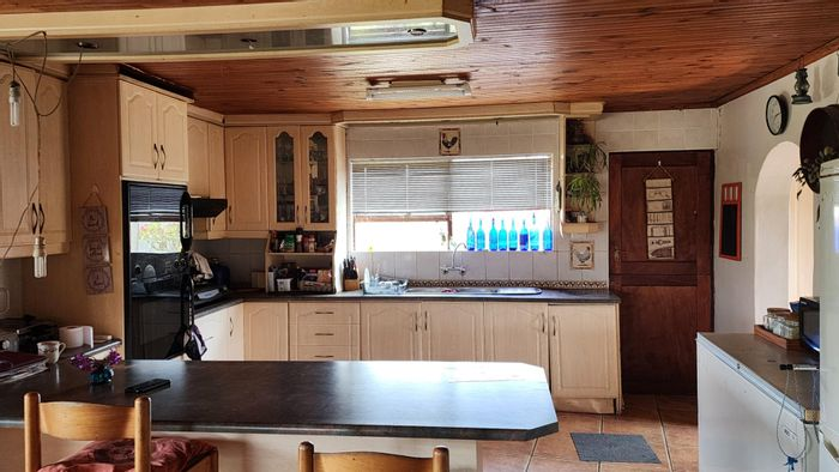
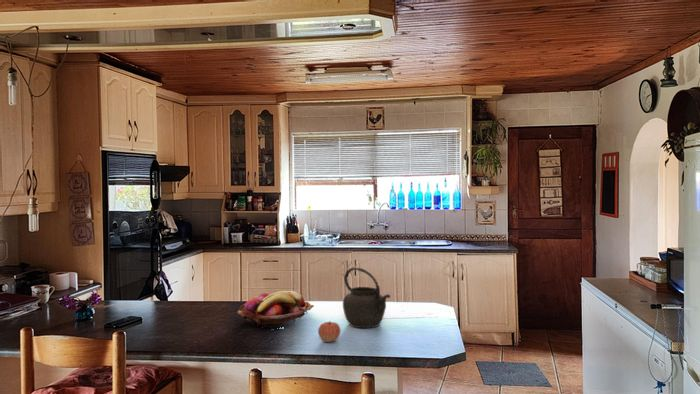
+ kettle [342,267,391,329]
+ apple [317,320,341,343]
+ fruit basket [237,290,315,329]
